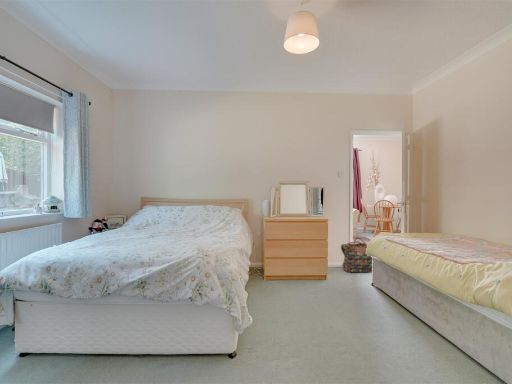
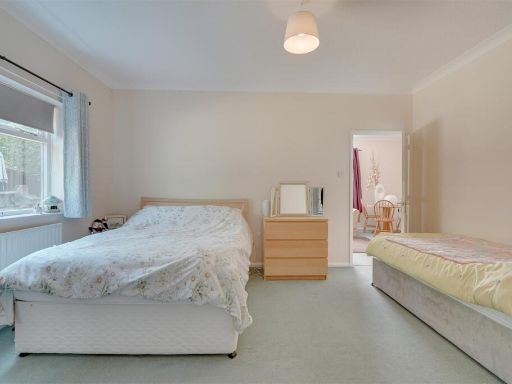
- backpack [340,237,373,274]
